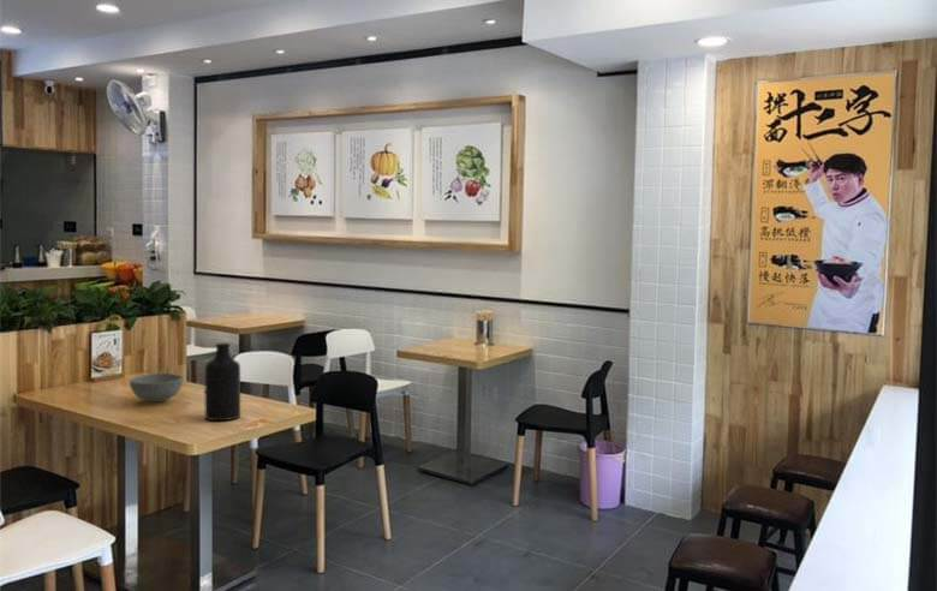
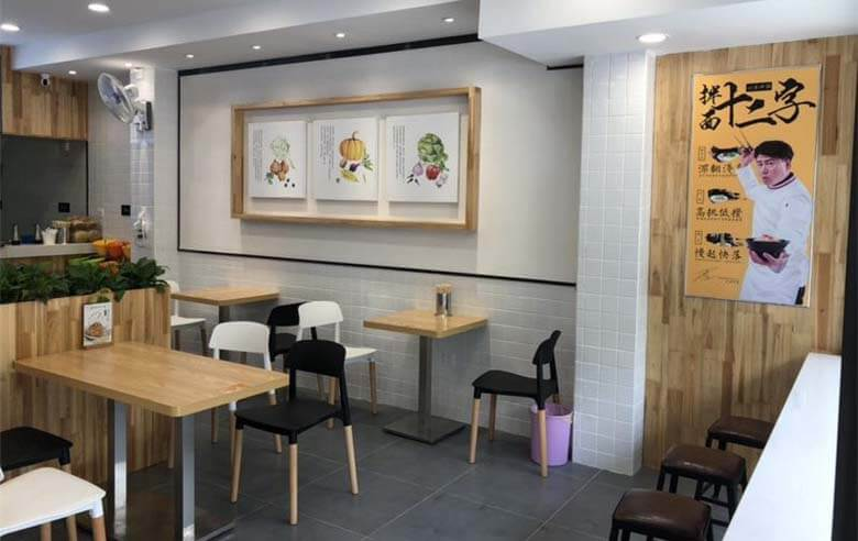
- bowl [129,371,184,404]
- bottle [204,342,241,422]
